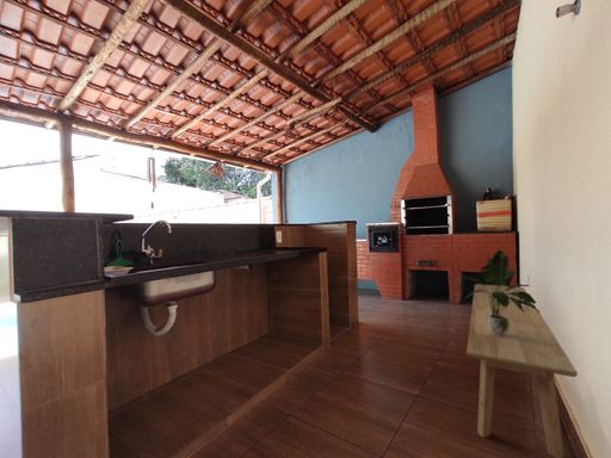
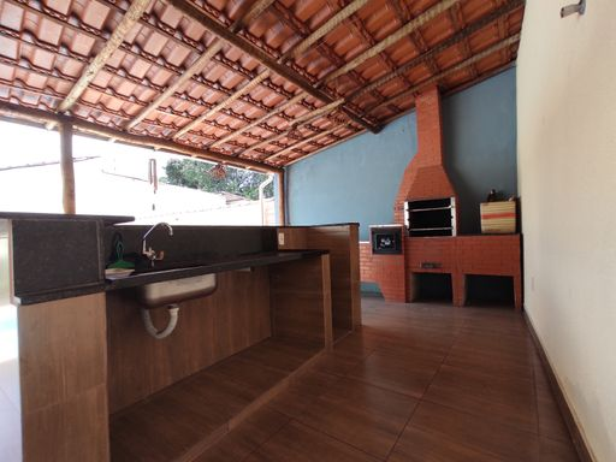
- bench [465,283,579,458]
- potted plant [461,249,542,335]
